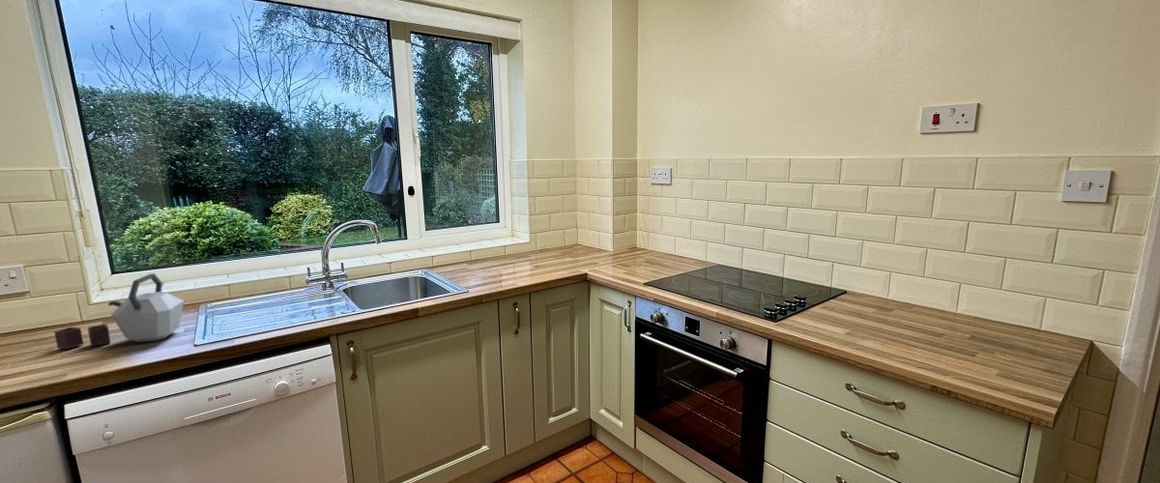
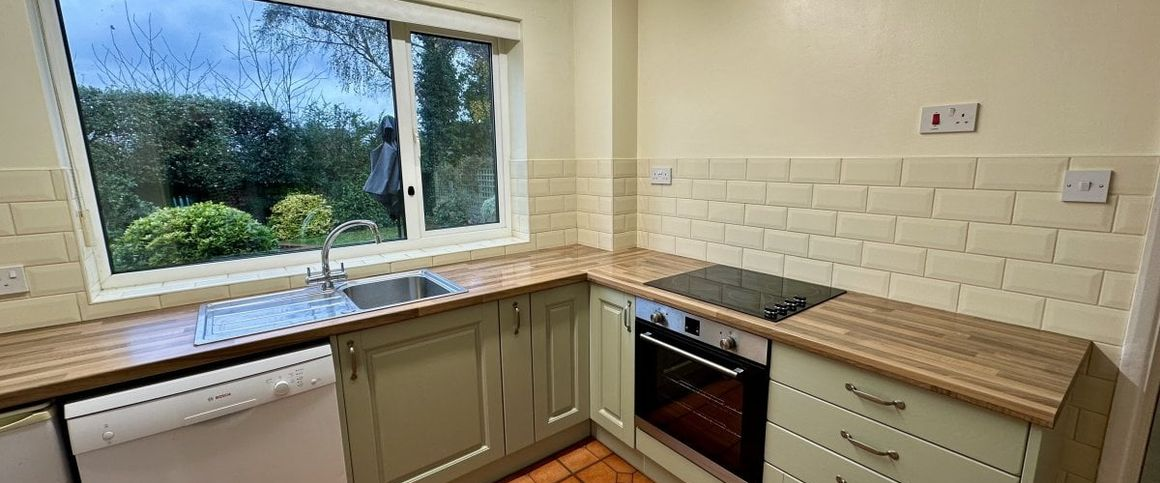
- kettle [53,272,185,350]
